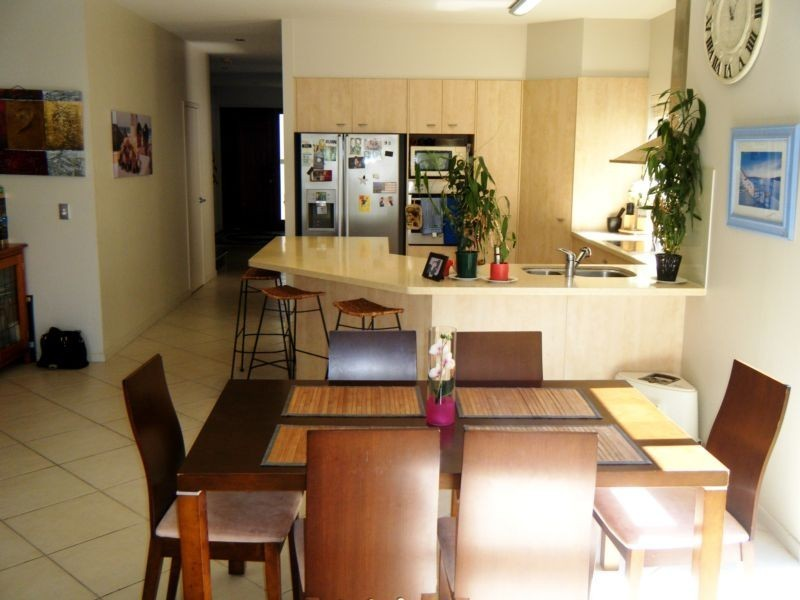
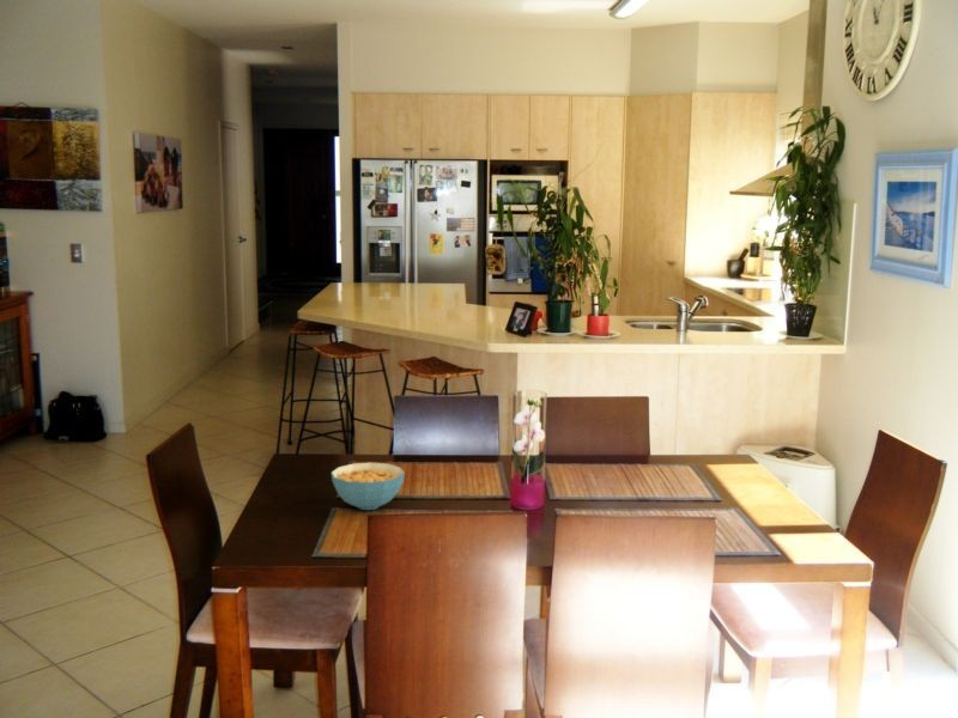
+ cereal bowl [331,462,406,511]
